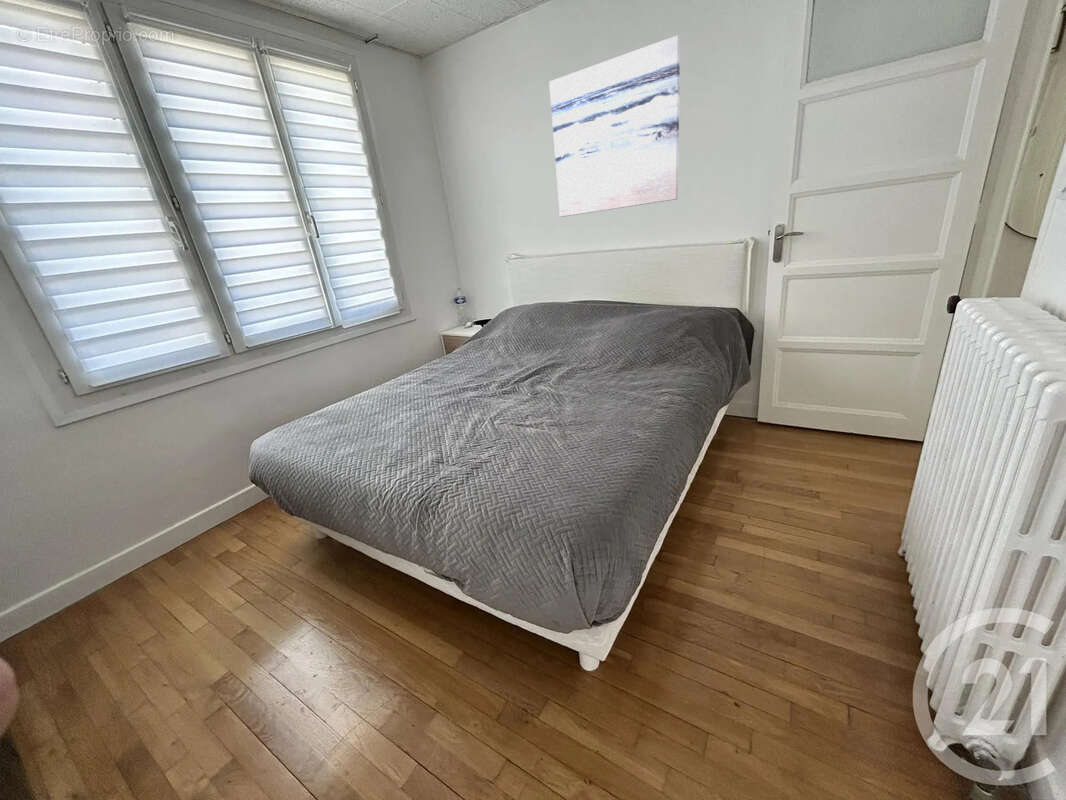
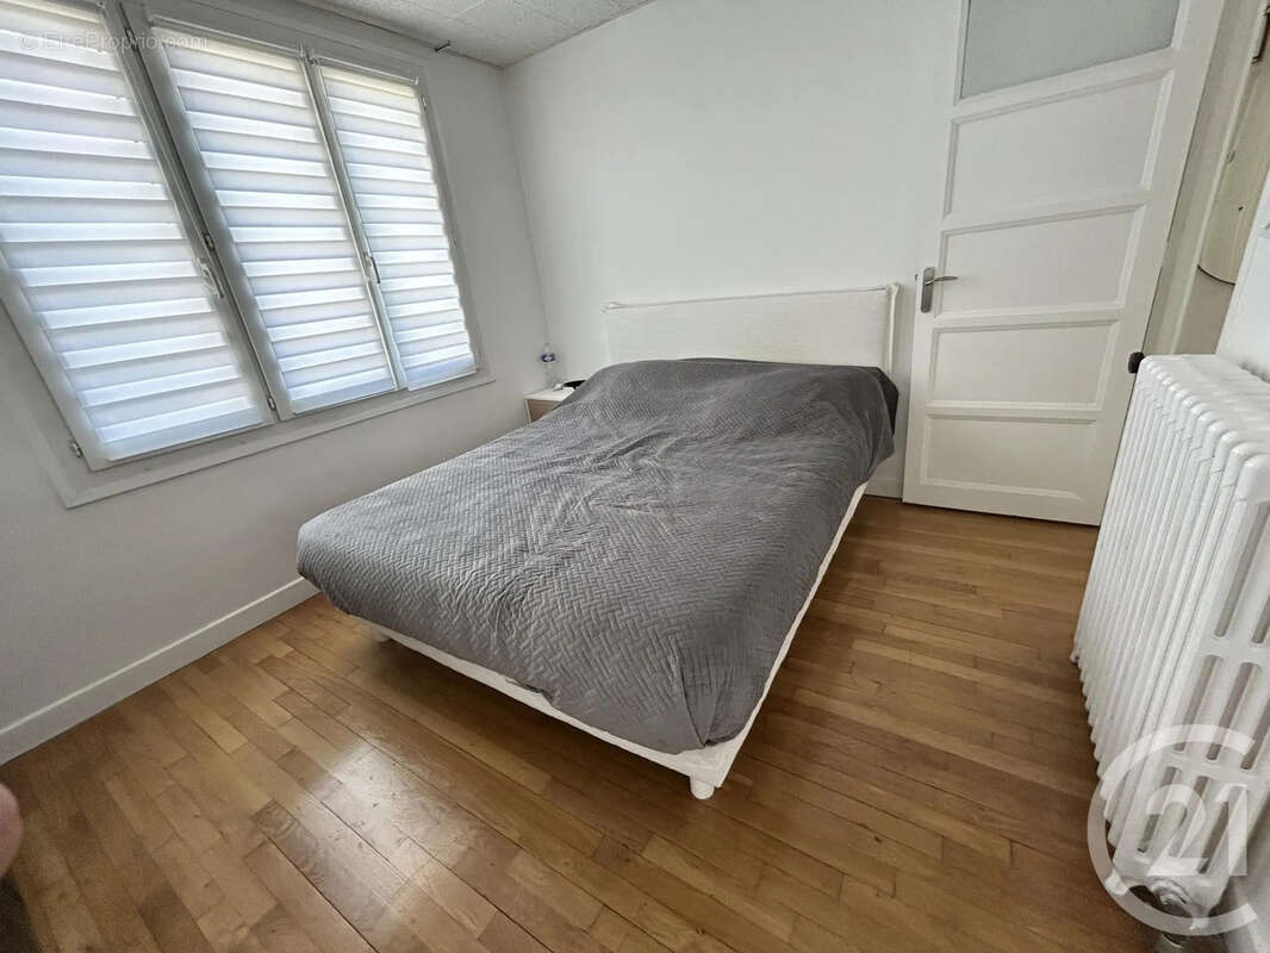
- wall art [548,34,681,218]
